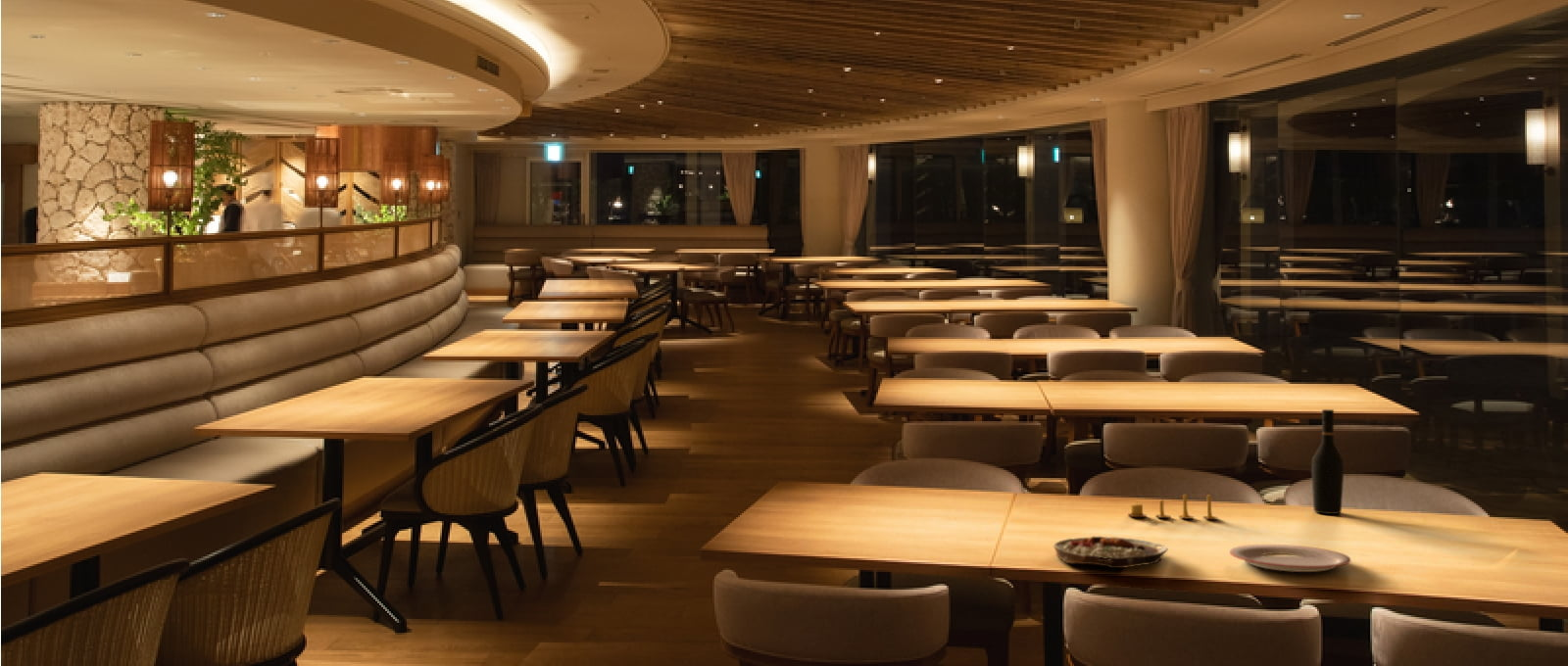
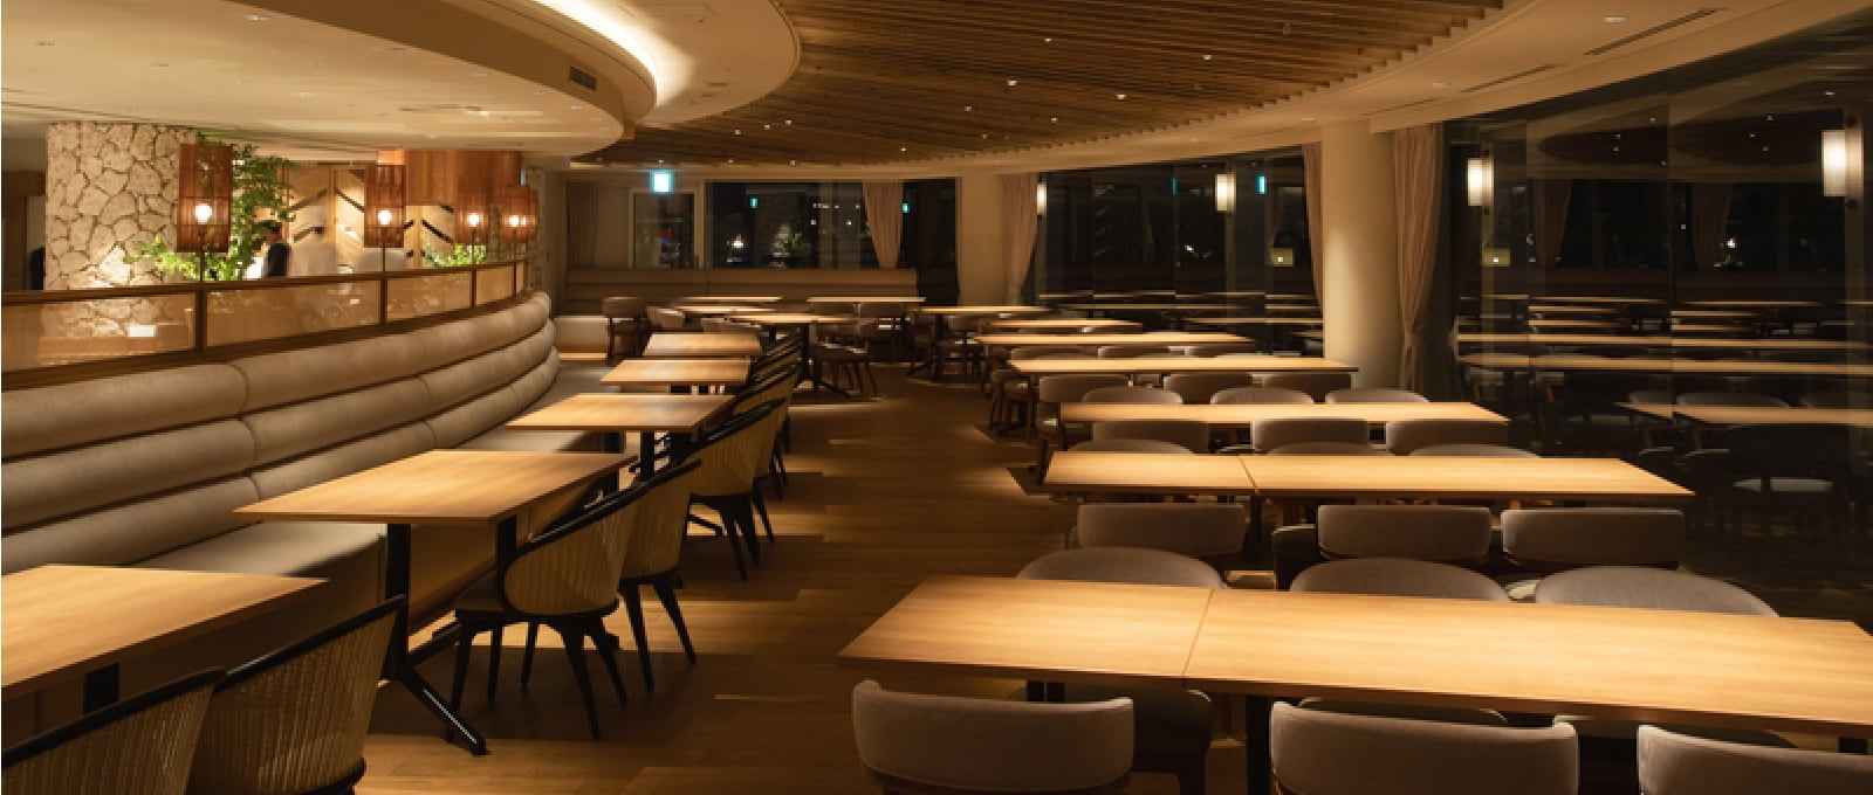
- plate [1053,536,1168,569]
- candle [1127,491,1219,520]
- plate [1229,544,1351,573]
- wine bottle [1310,408,1345,515]
